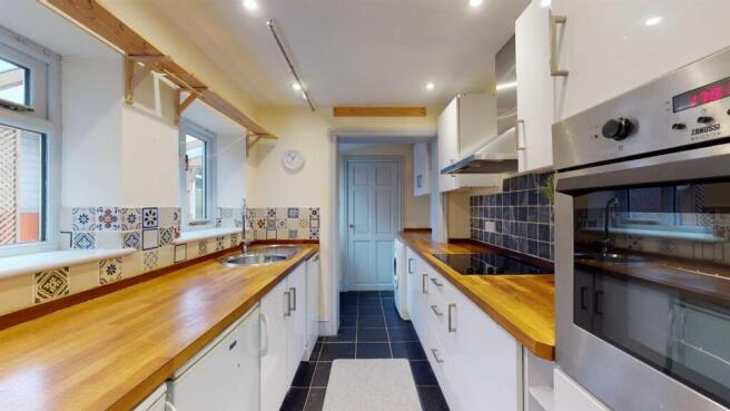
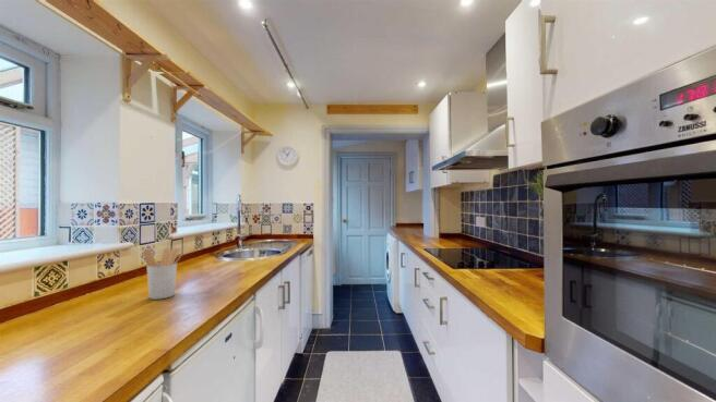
+ utensil holder [142,246,183,301]
